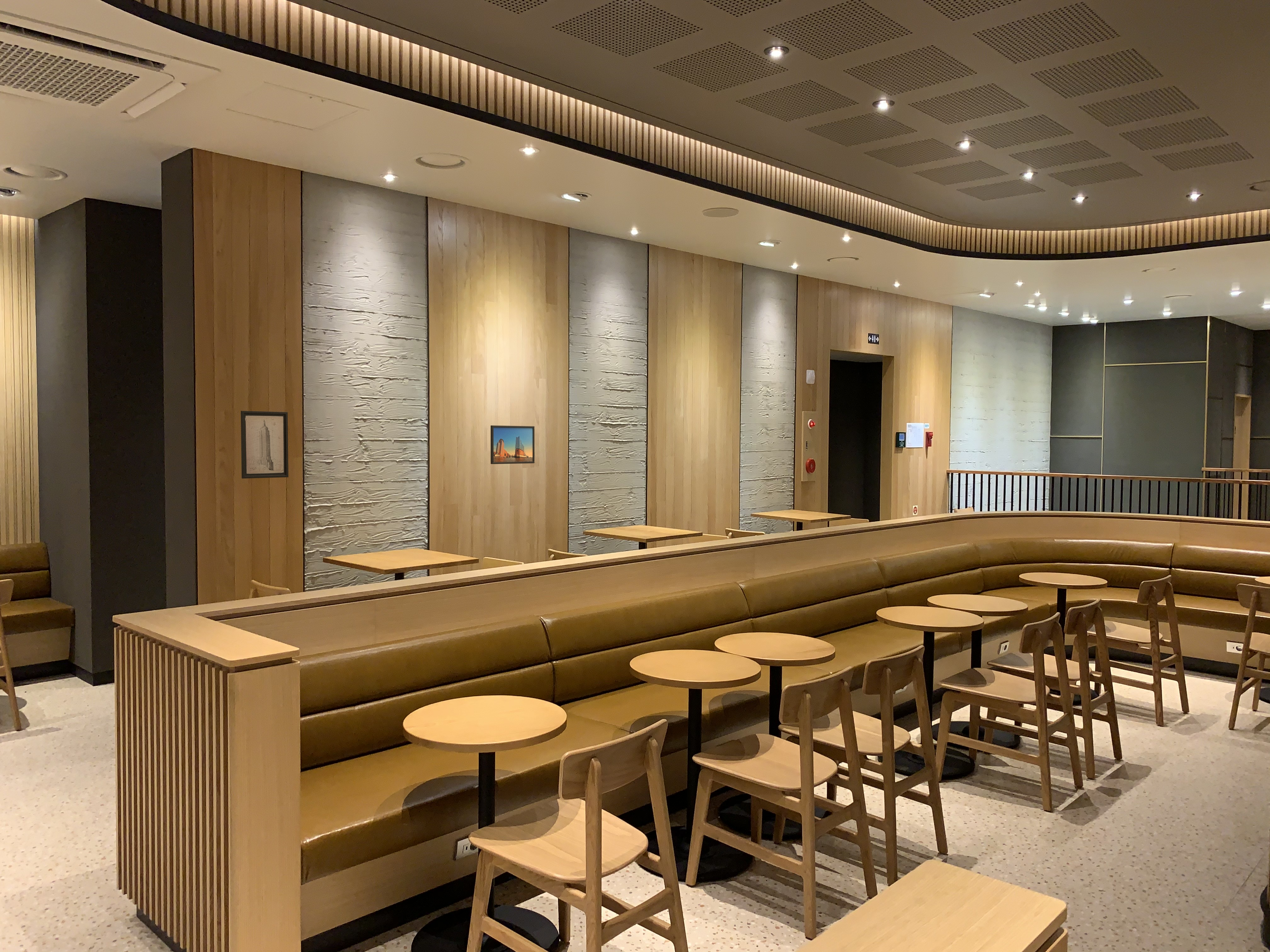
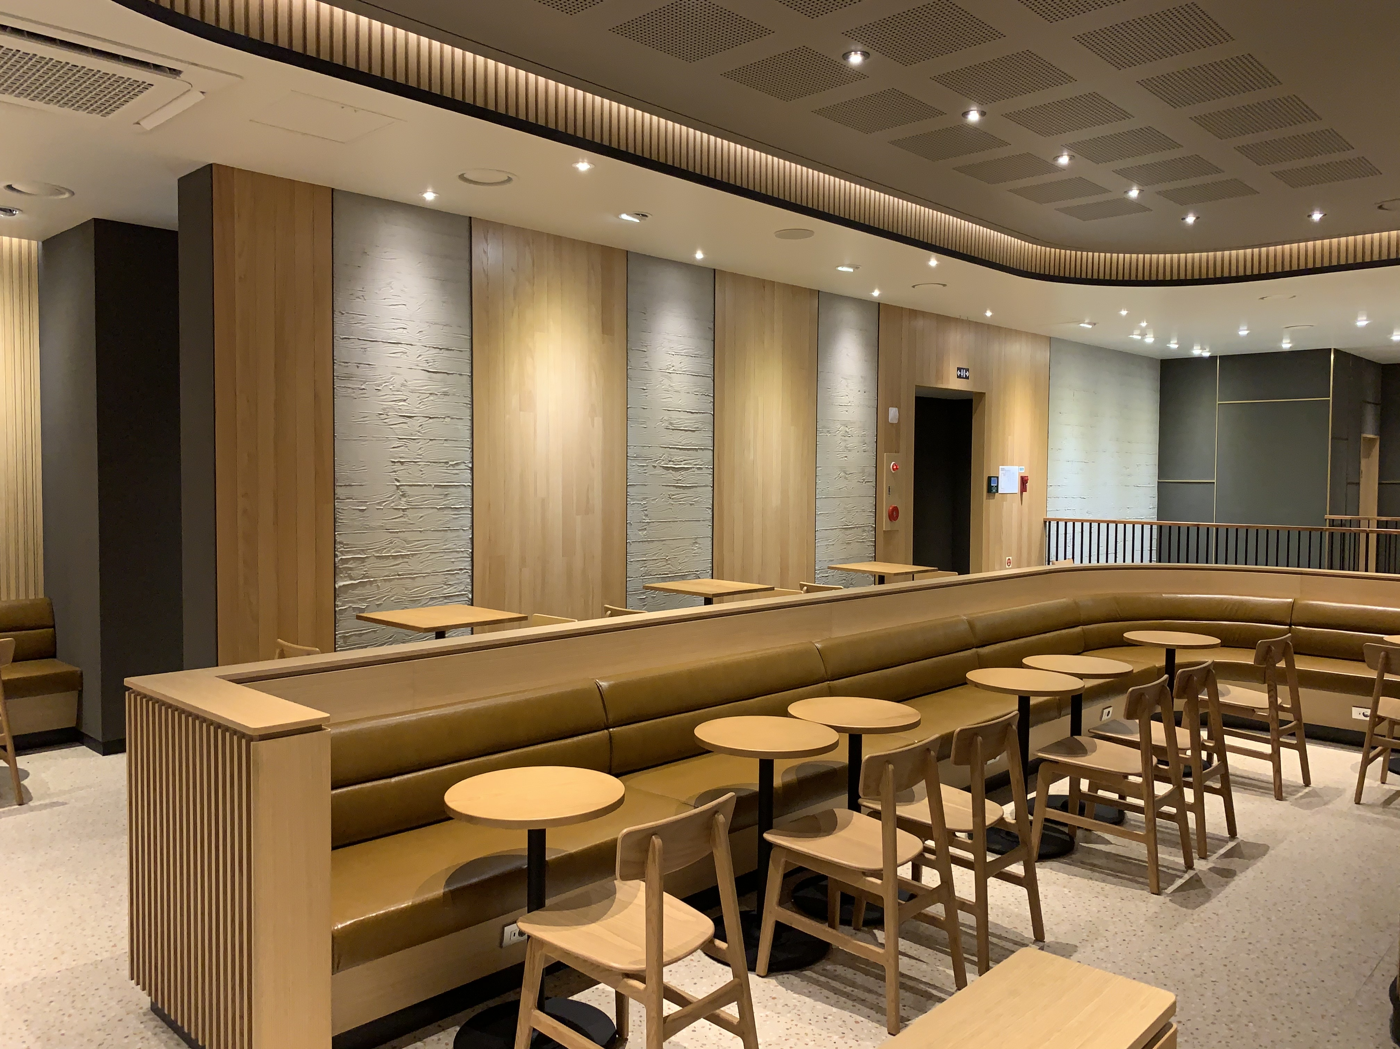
- wall art [240,411,289,479]
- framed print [490,425,535,464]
